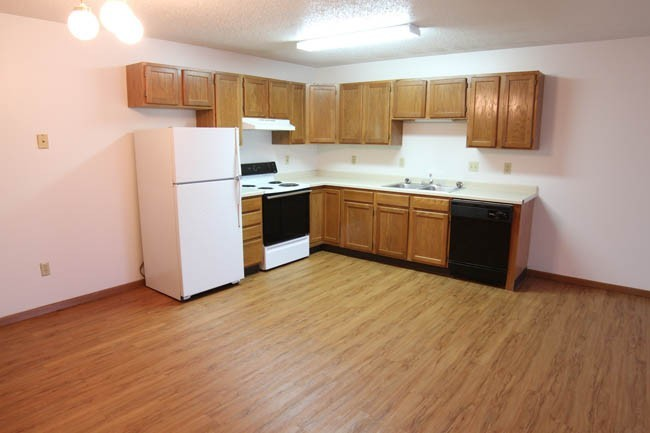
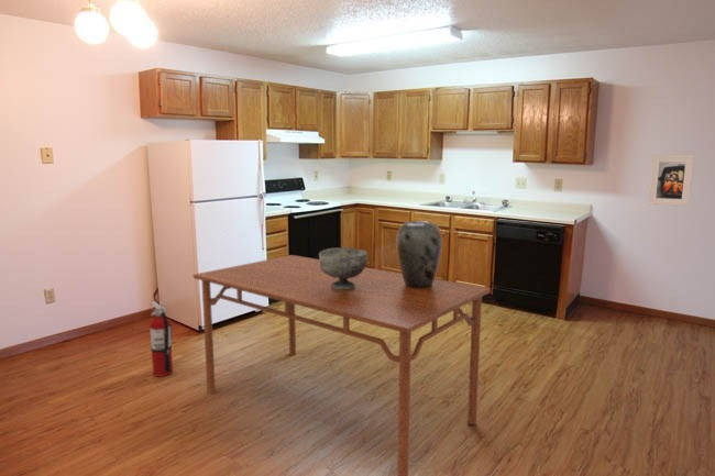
+ vase [395,220,443,288]
+ dining table [193,254,492,476]
+ decorative bowl [318,246,369,289]
+ fire extinguisher [148,300,174,378]
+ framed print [647,154,695,207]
